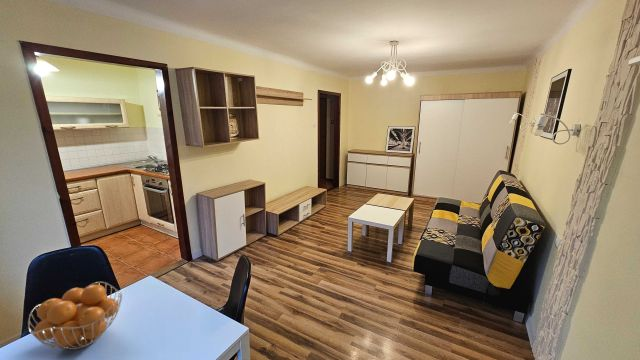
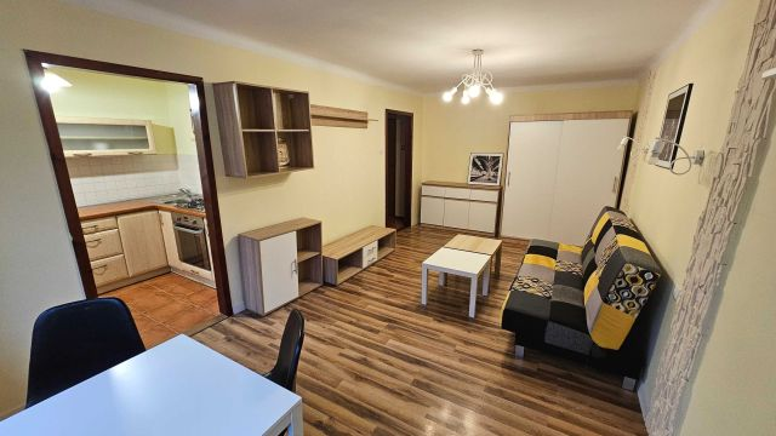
- fruit basket [27,281,123,351]
